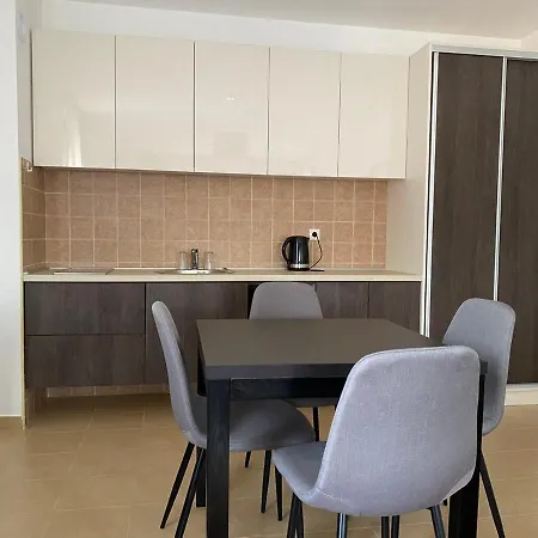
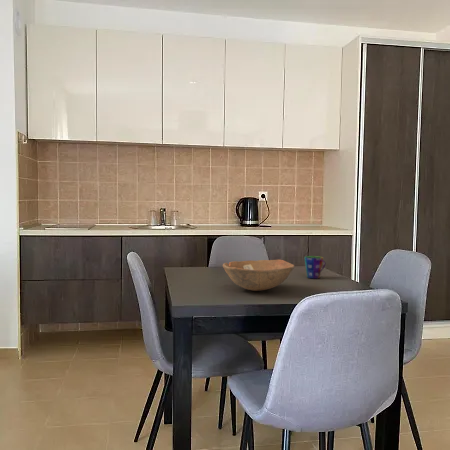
+ cup [303,255,327,279]
+ bowl [222,259,295,292]
